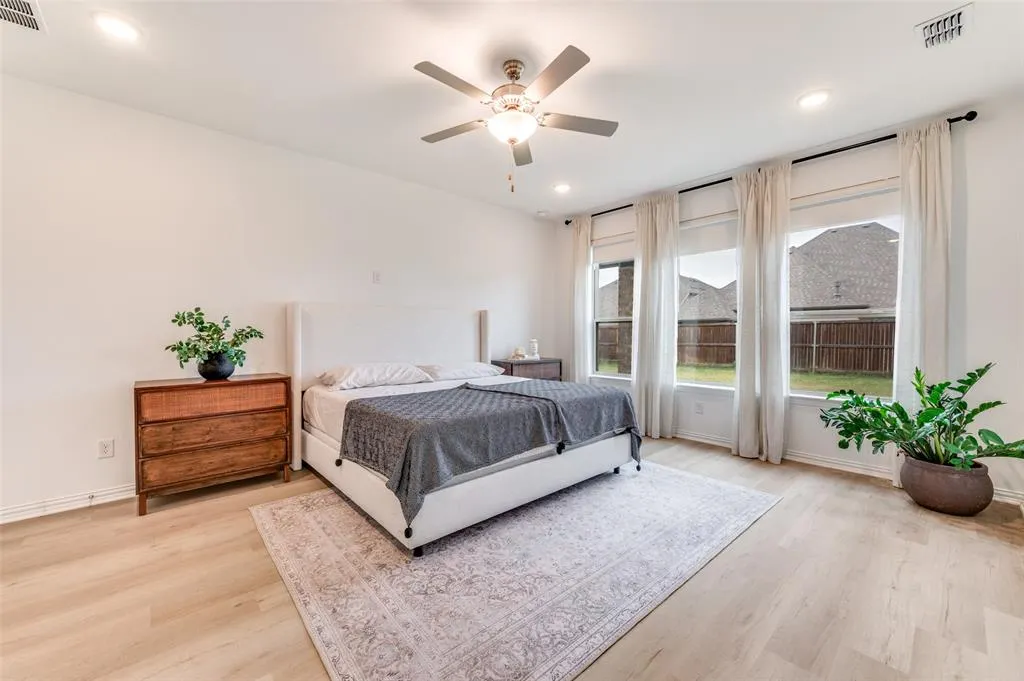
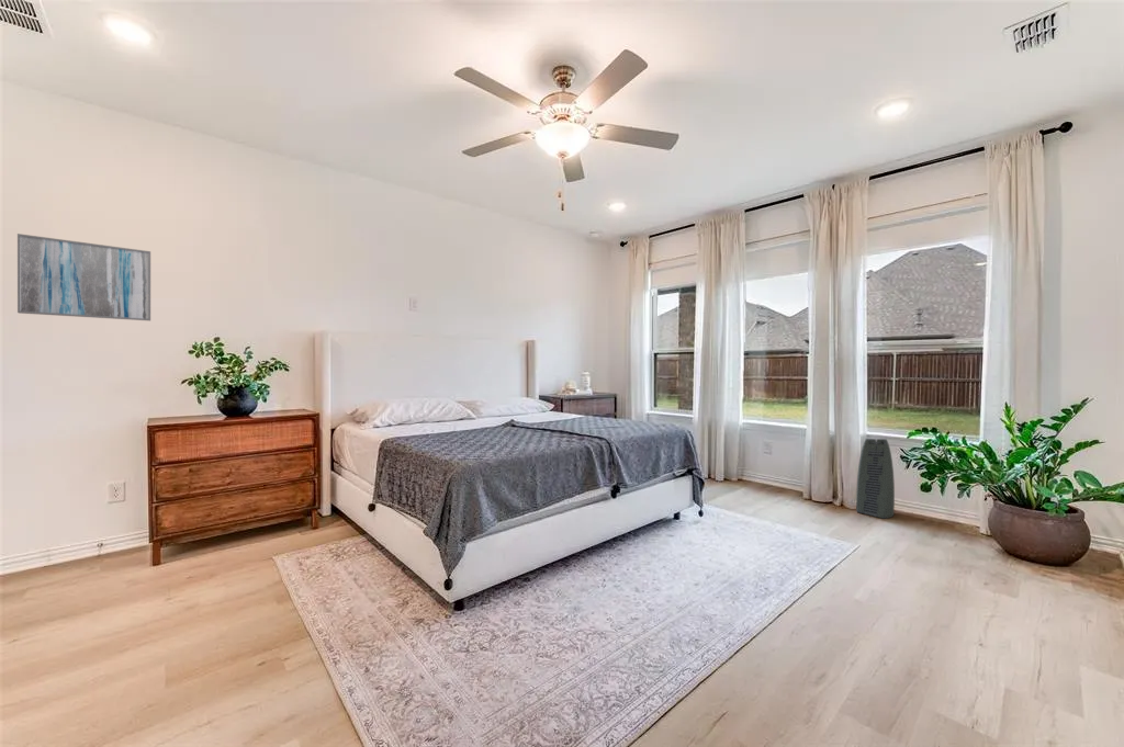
+ wall art [16,233,151,321]
+ air purifier [855,438,896,520]
